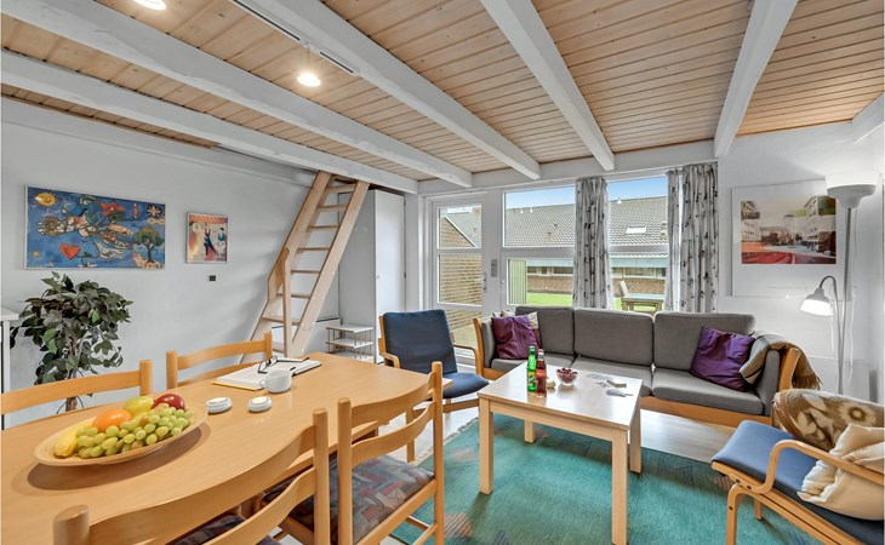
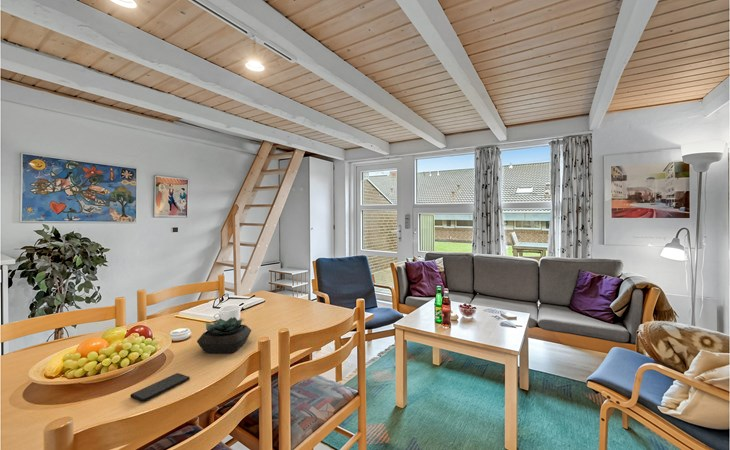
+ smartphone [129,372,191,403]
+ succulent plant [196,316,252,354]
